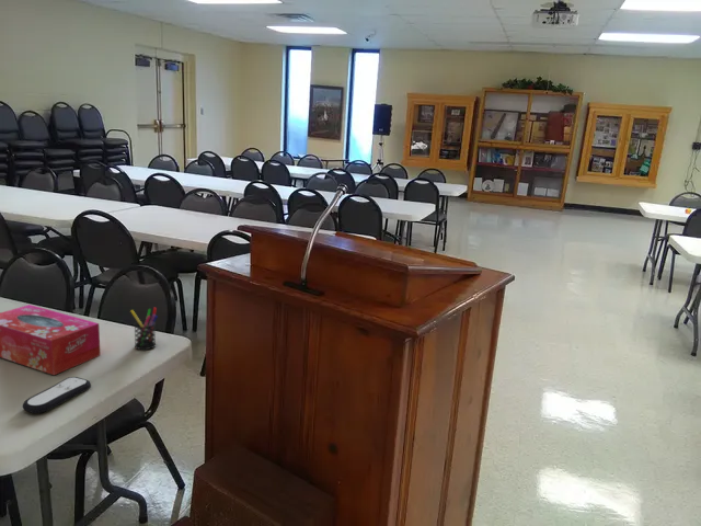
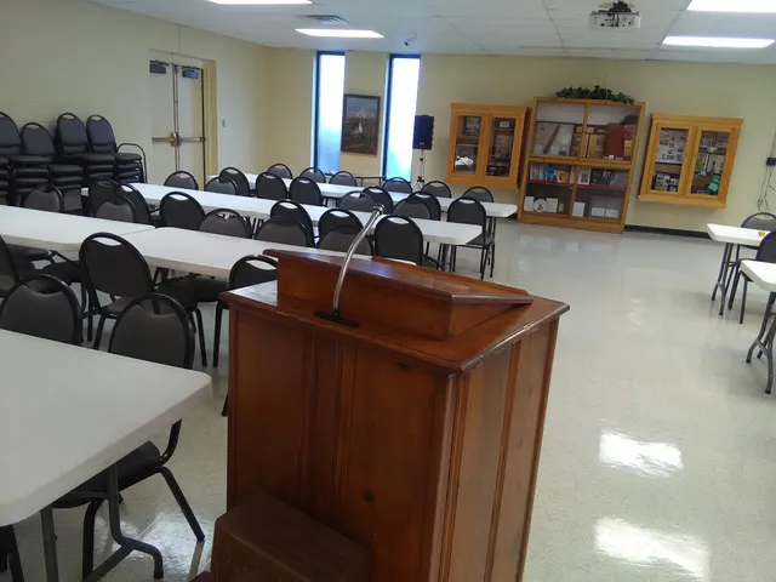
- tissue box [0,304,101,376]
- remote control [22,376,92,414]
- pen holder [129,307,159,351]
